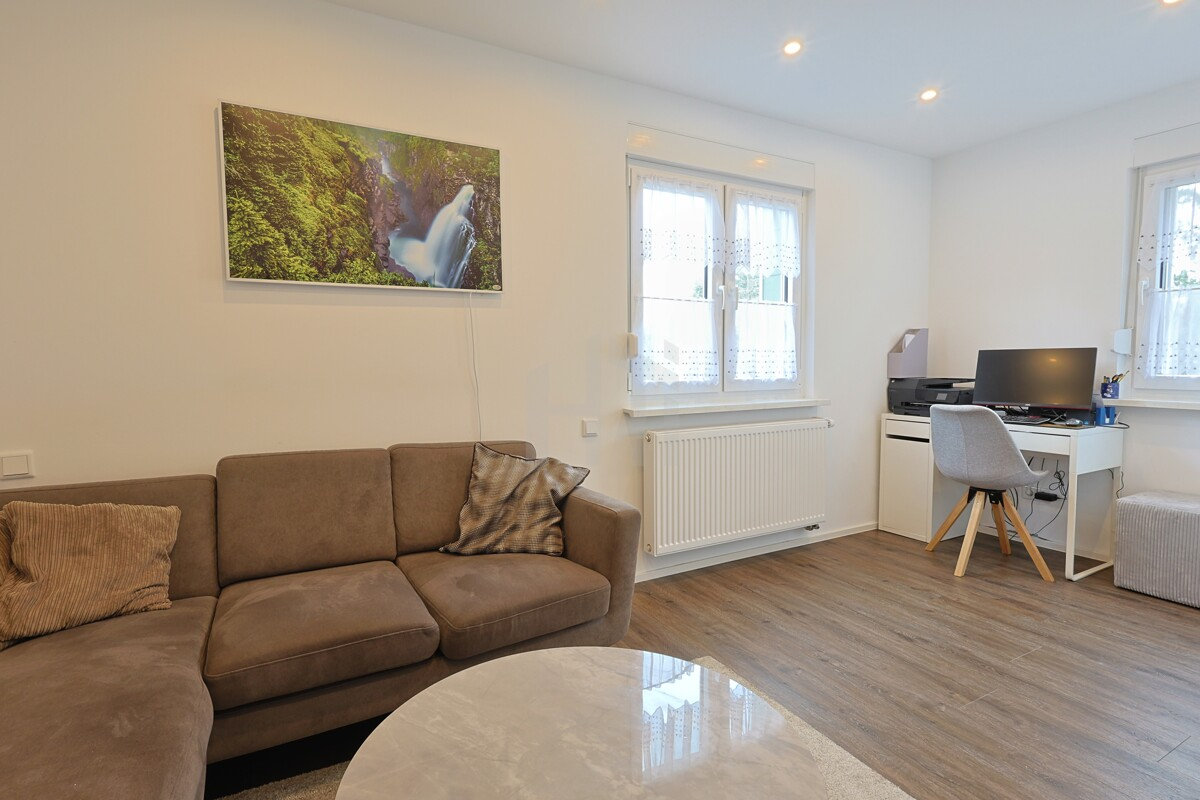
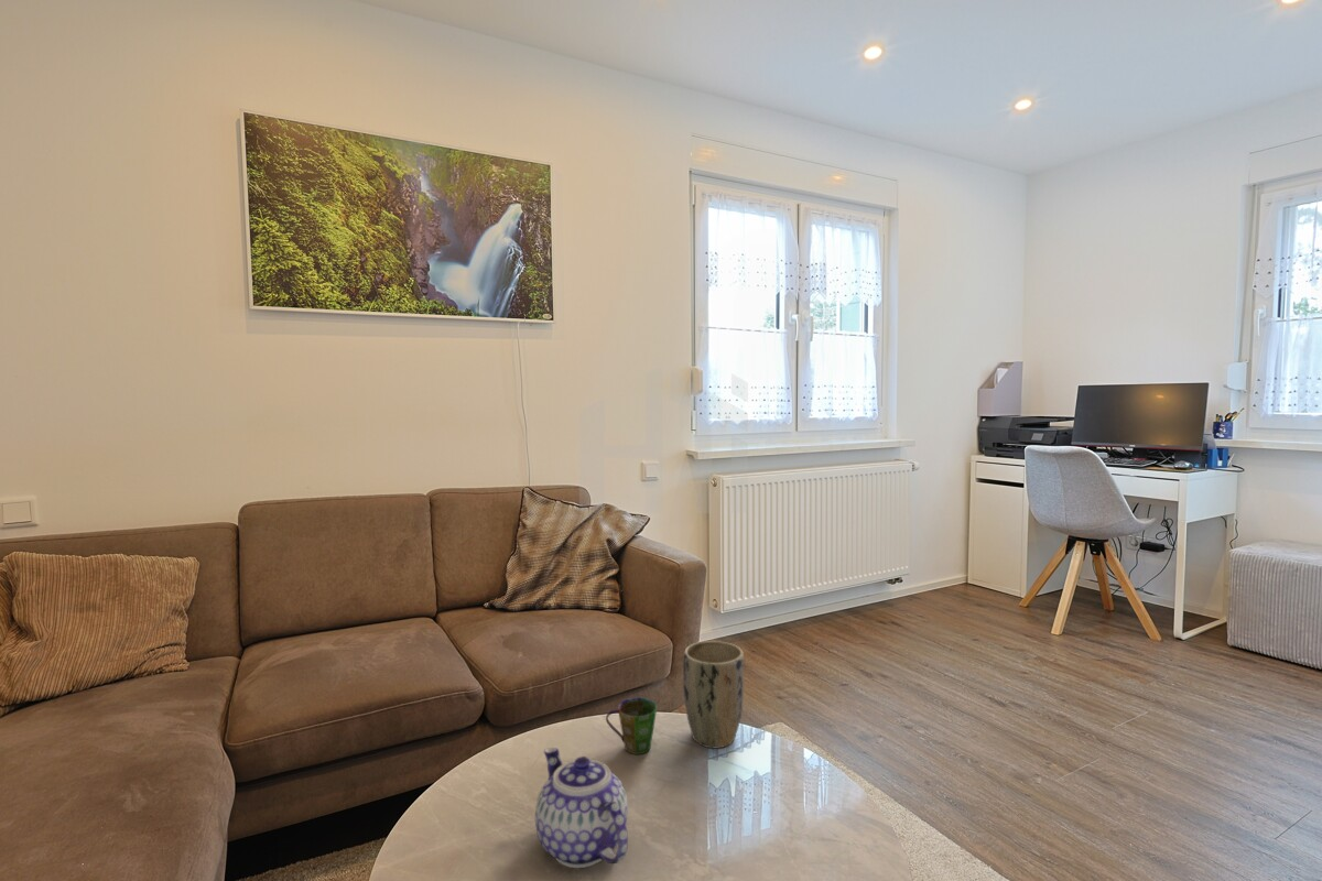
+ plant pot [682,640,745,749]
+ cup [605,696,658,755]
+ teapot [534,747,629,869]
